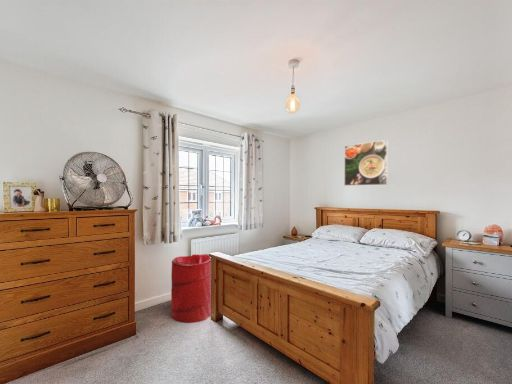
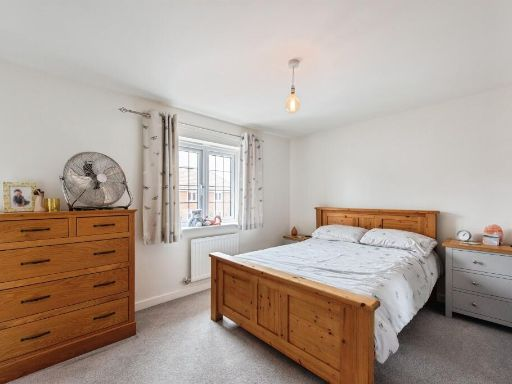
- laundry hamper [170,253,212,324]
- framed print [343,139,389,187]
